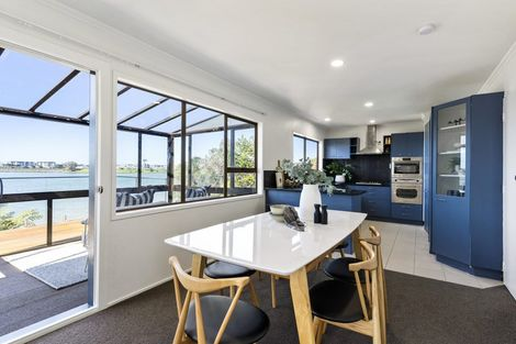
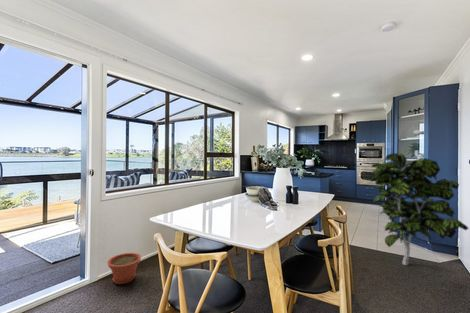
+ plant pot [106,252,142,285]
+ indoor plant [369,152,470,266]
